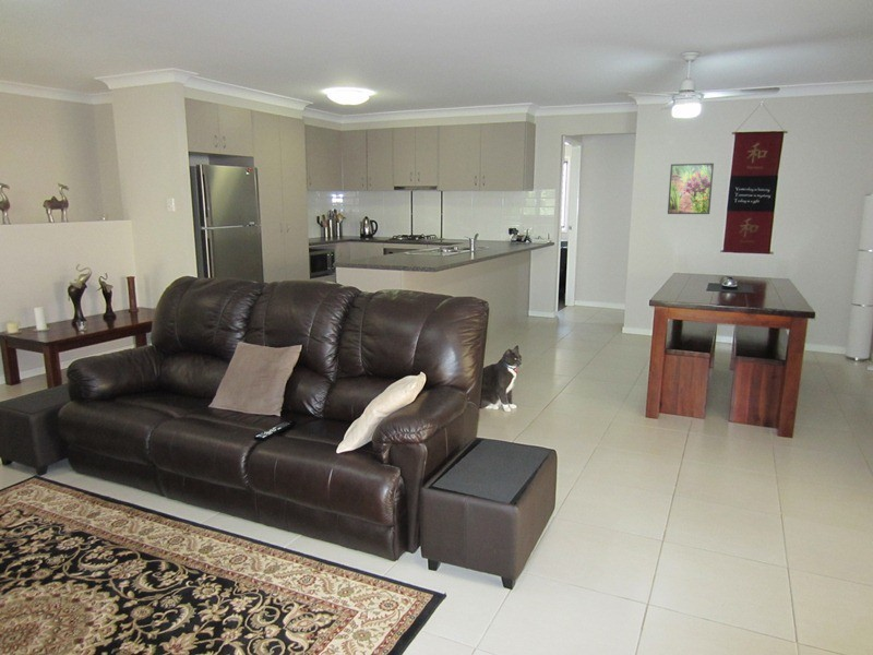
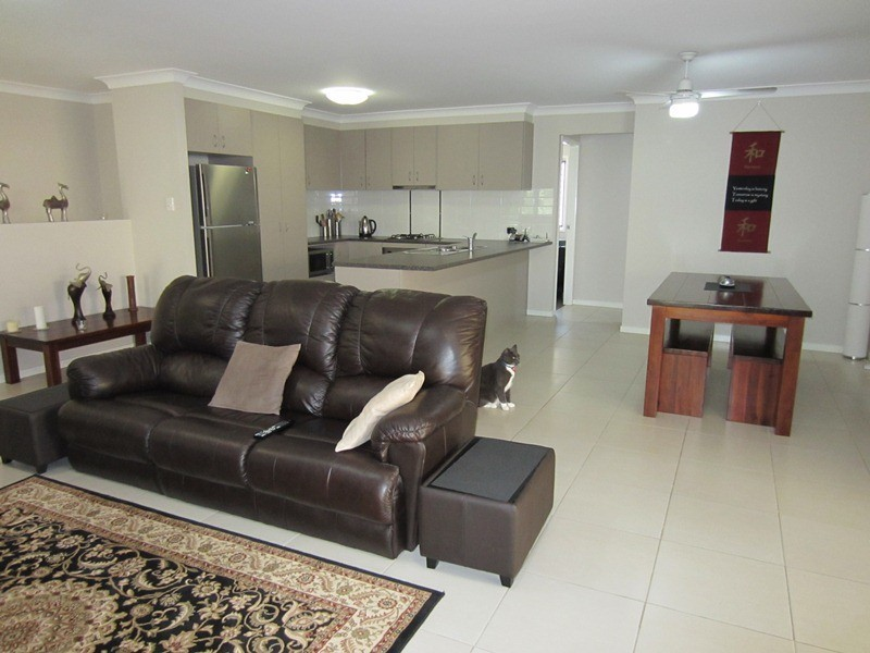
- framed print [667,163,715,215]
